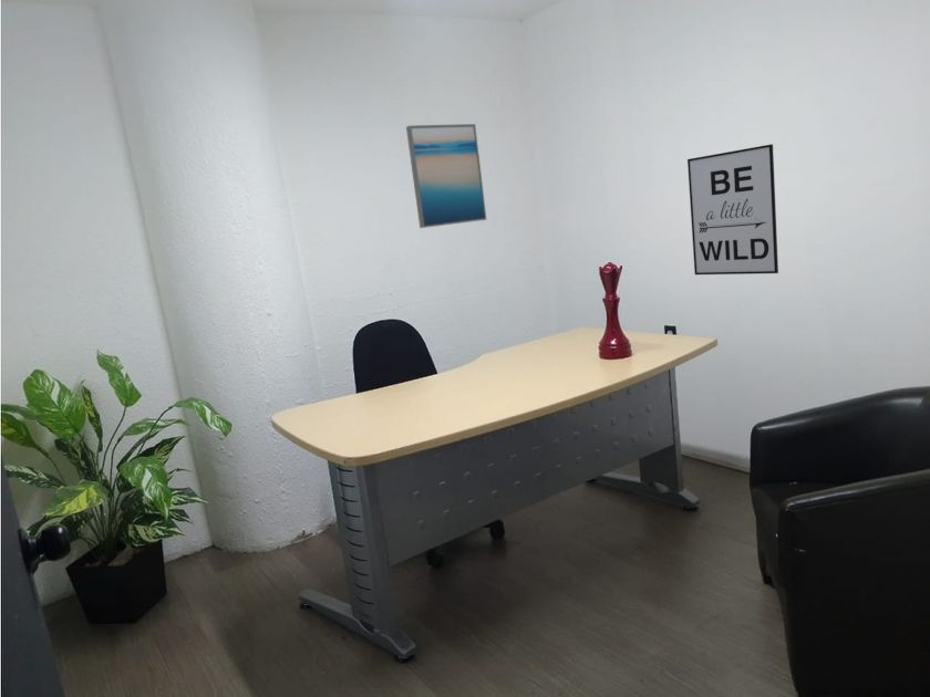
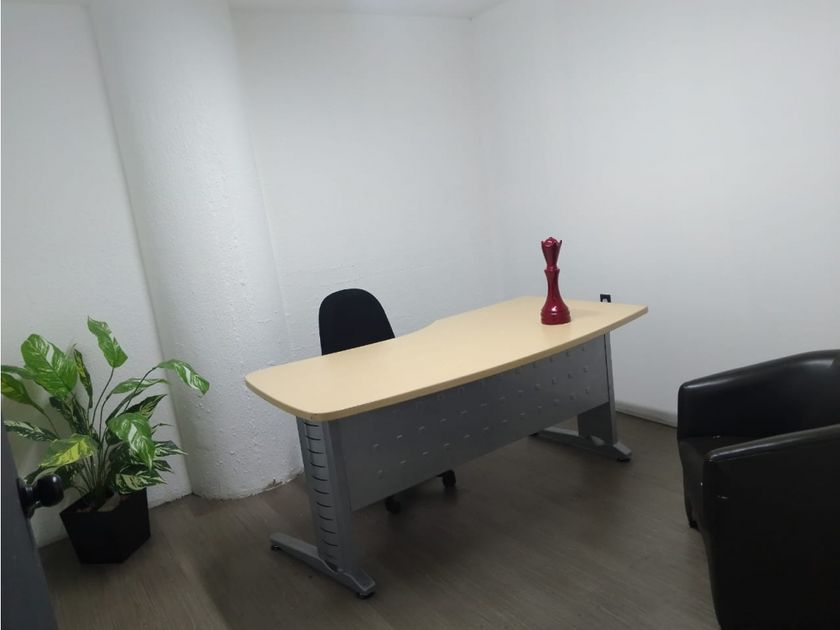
- wall art [405,123,487,229]
- wall art [686,143,779,275]
